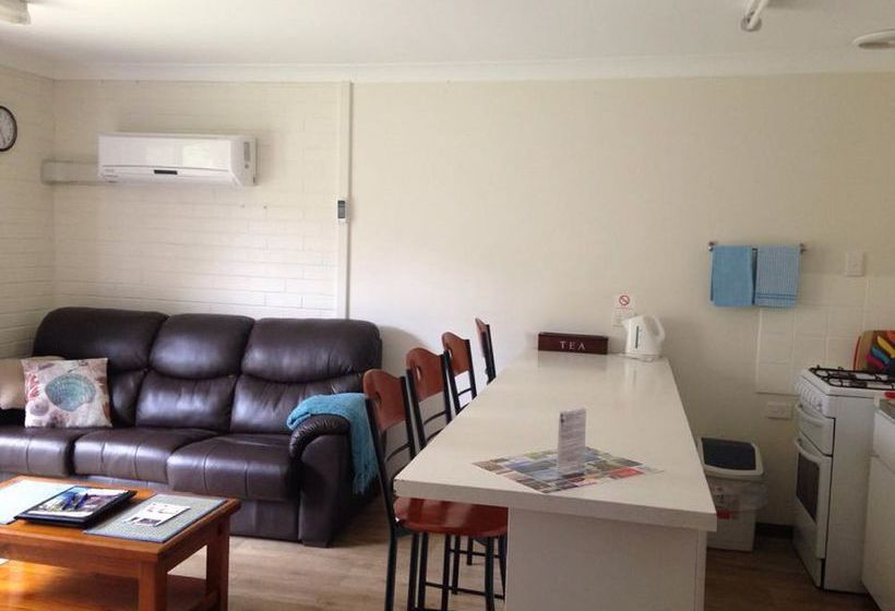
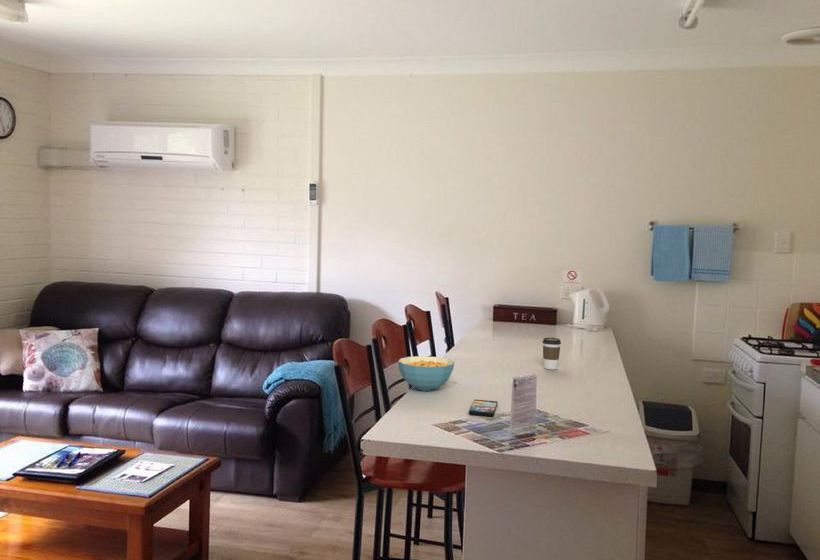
+ smartphone [468,399,499,417]
+ cereal bowl [397,355,455,392]
+ coffee cup [542,337,562,370]
